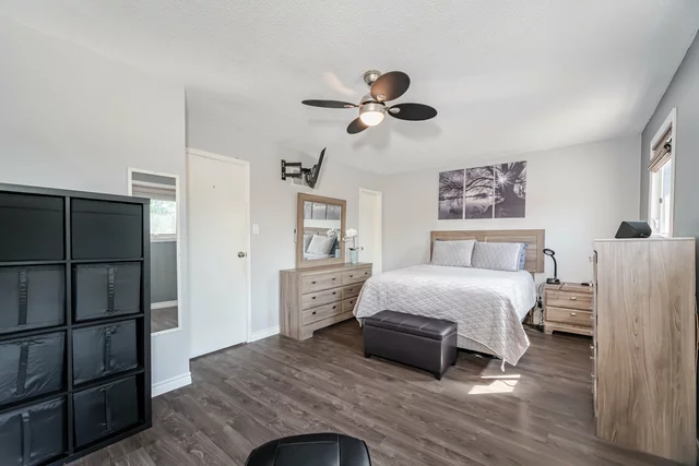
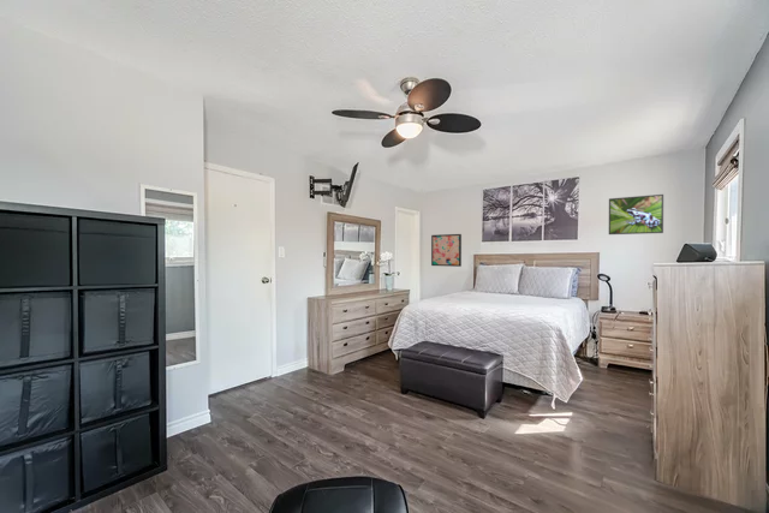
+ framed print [608,193,664,235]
+ wall art [430,233,463,268]
